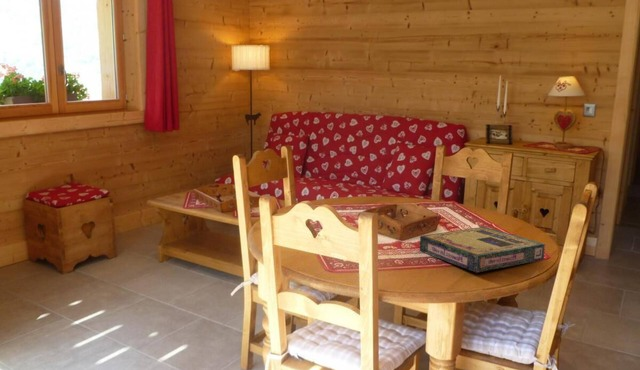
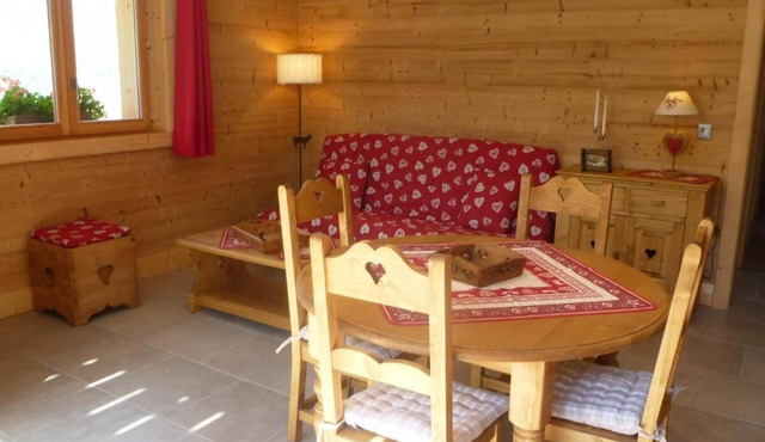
- video game box [419,226,546,274]
